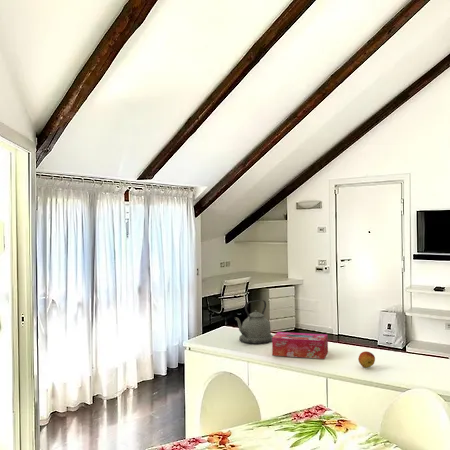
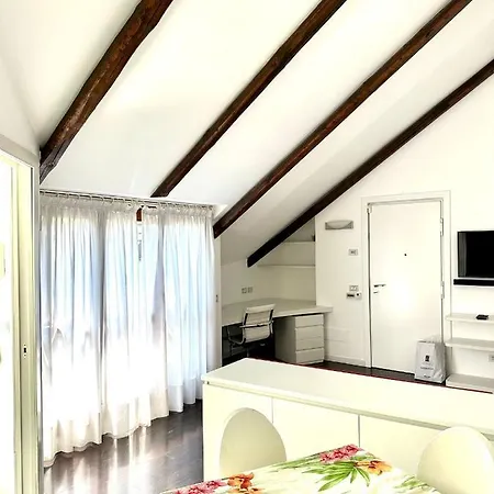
- tissue box [271,331,329,360]
- fruit [357,350,376,369]
- kettle [234,299,274,344]
